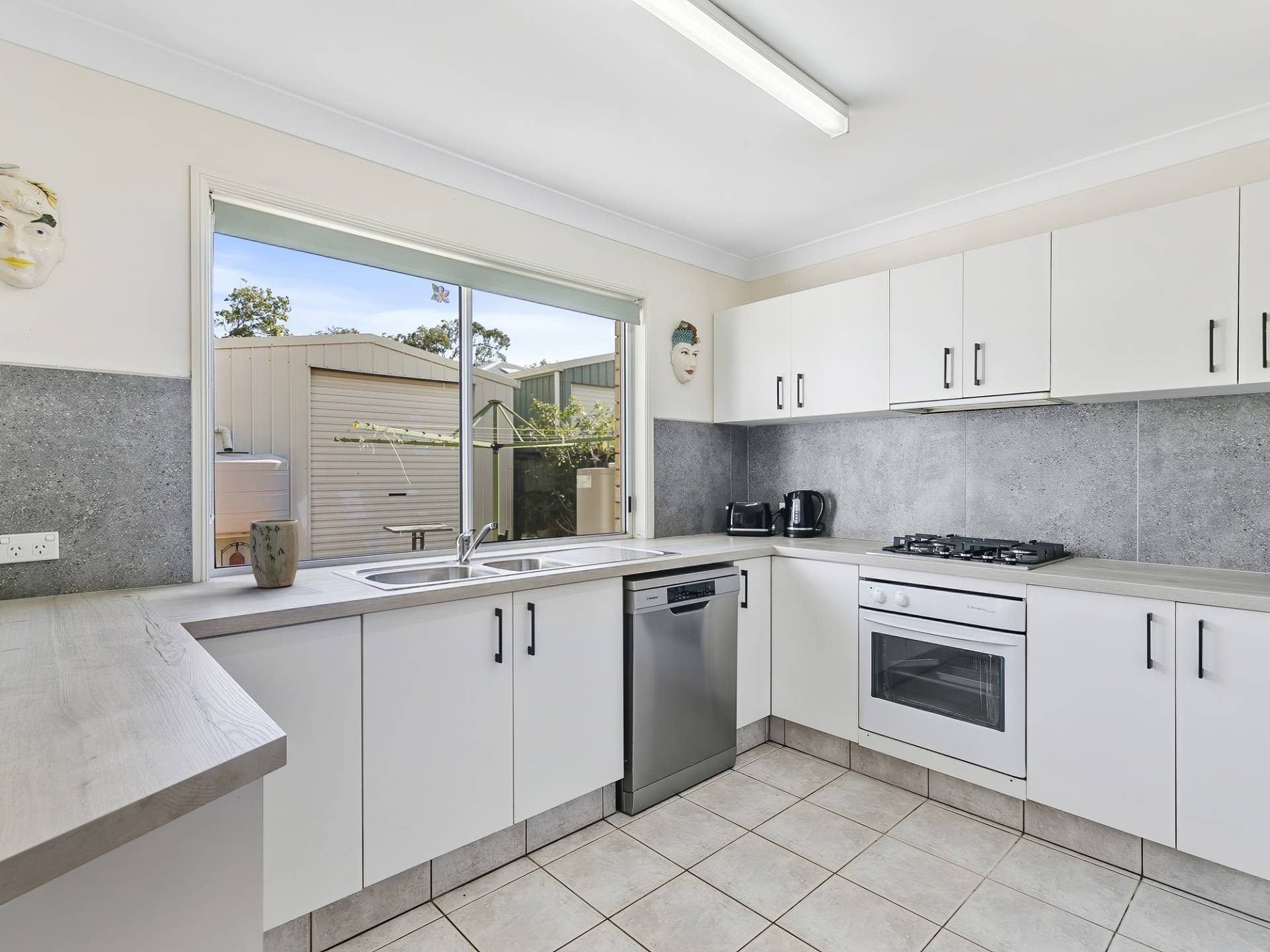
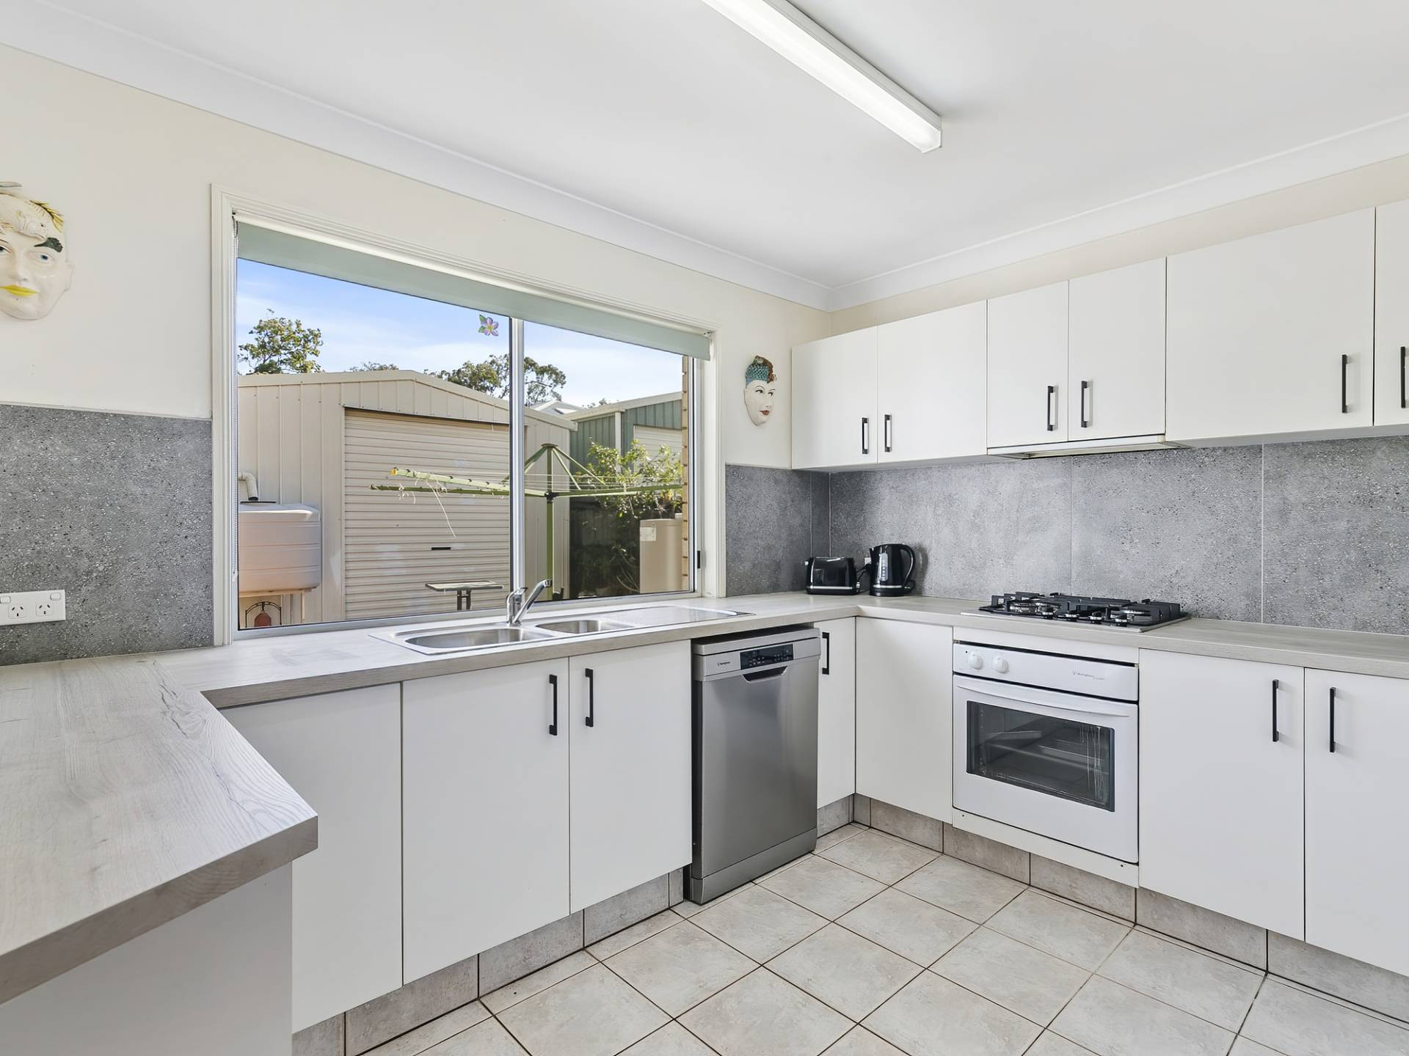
- plant pot [249,518,300,588]
